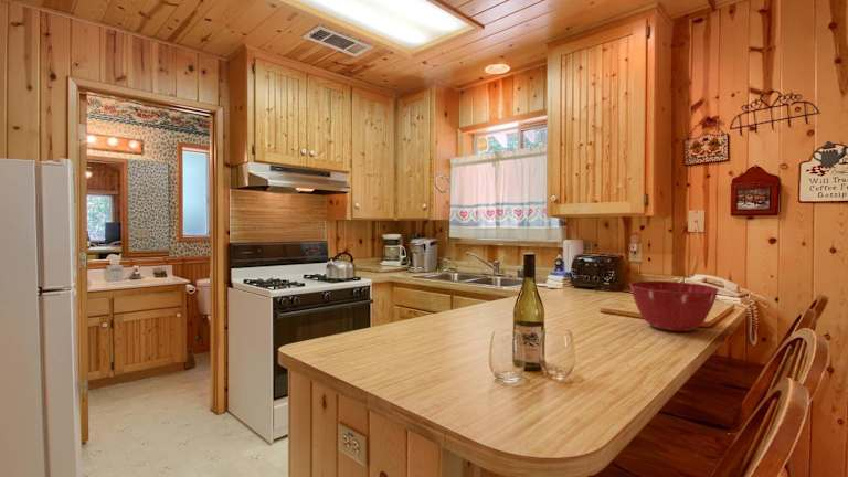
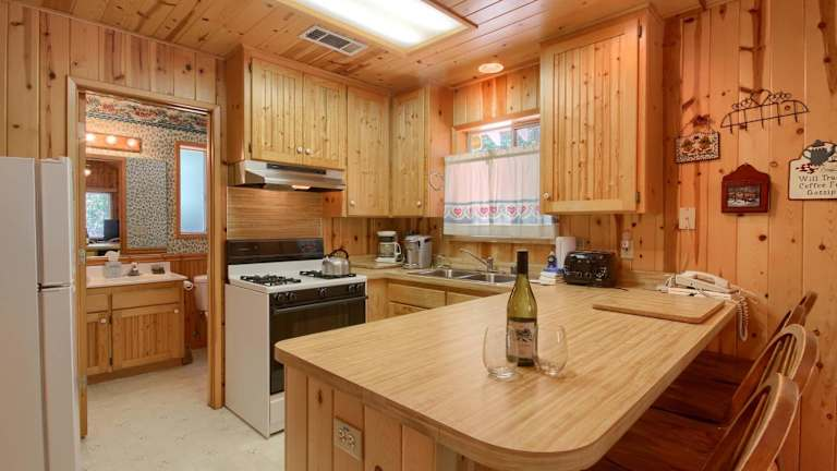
- mixing bowl [628,280,720,332]
